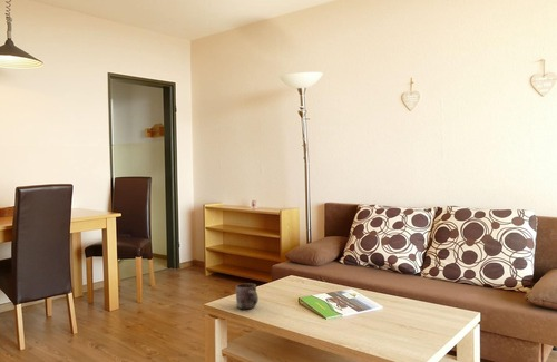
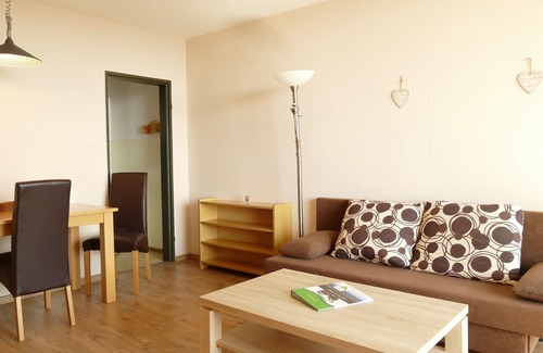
- mug [235,282,260,310]
